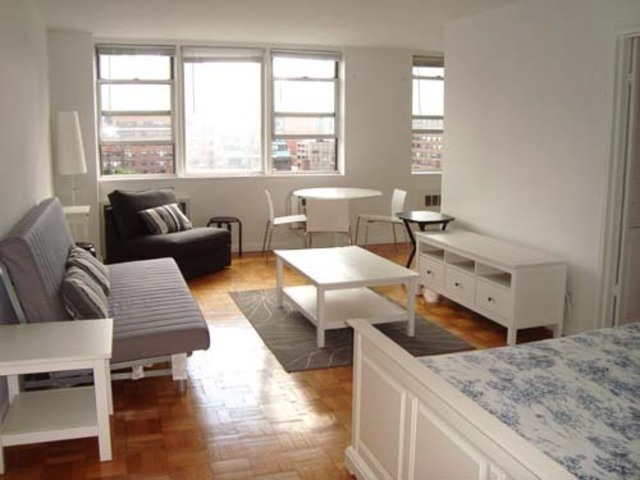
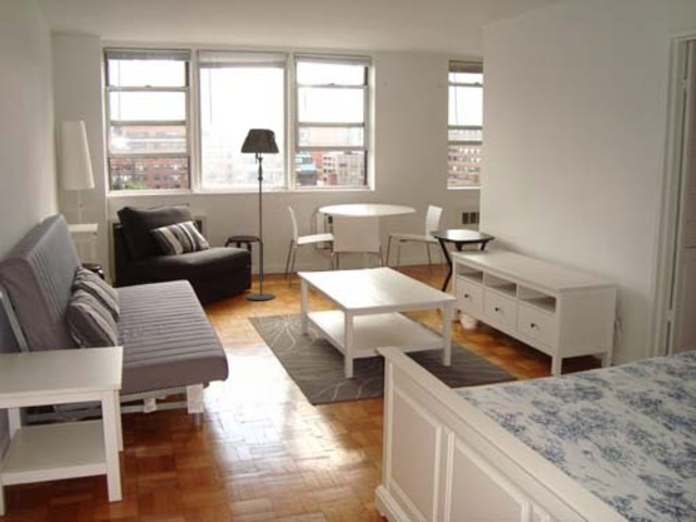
+ floor lamp [239,127,281,301]
